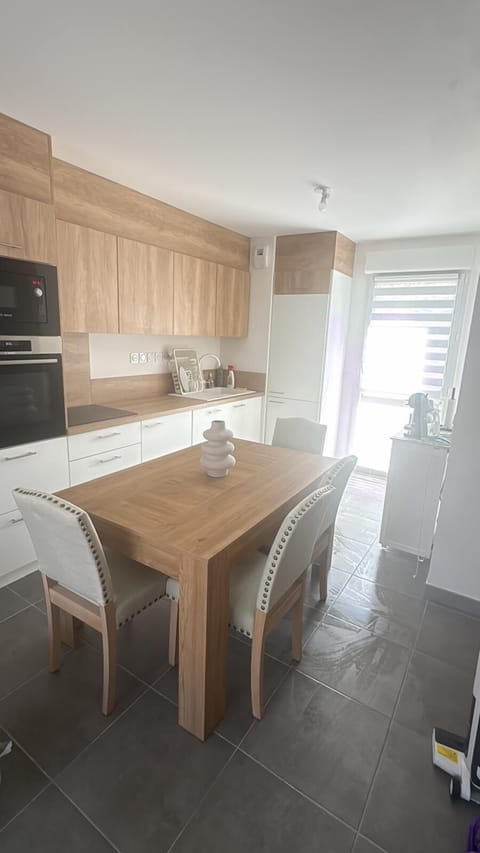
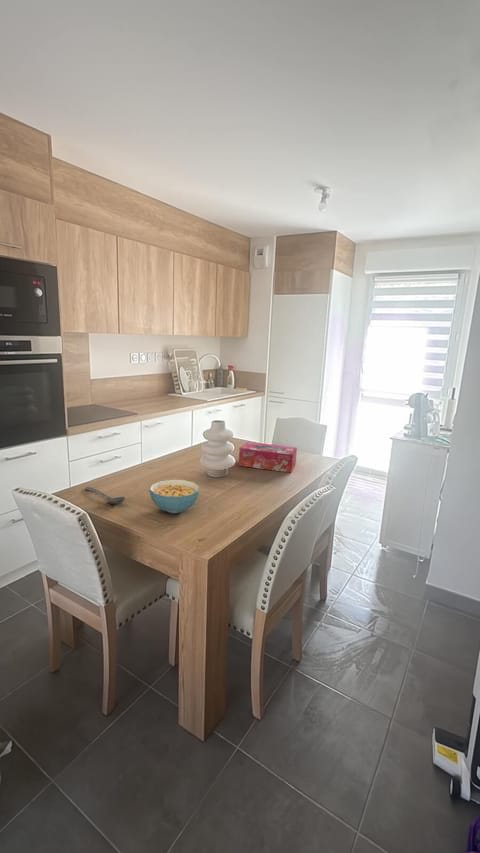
+ cereal bowl [149,479,200,514]
+ stirrer [84,486,126,505]
+ tissue box [238,441,298,474]
